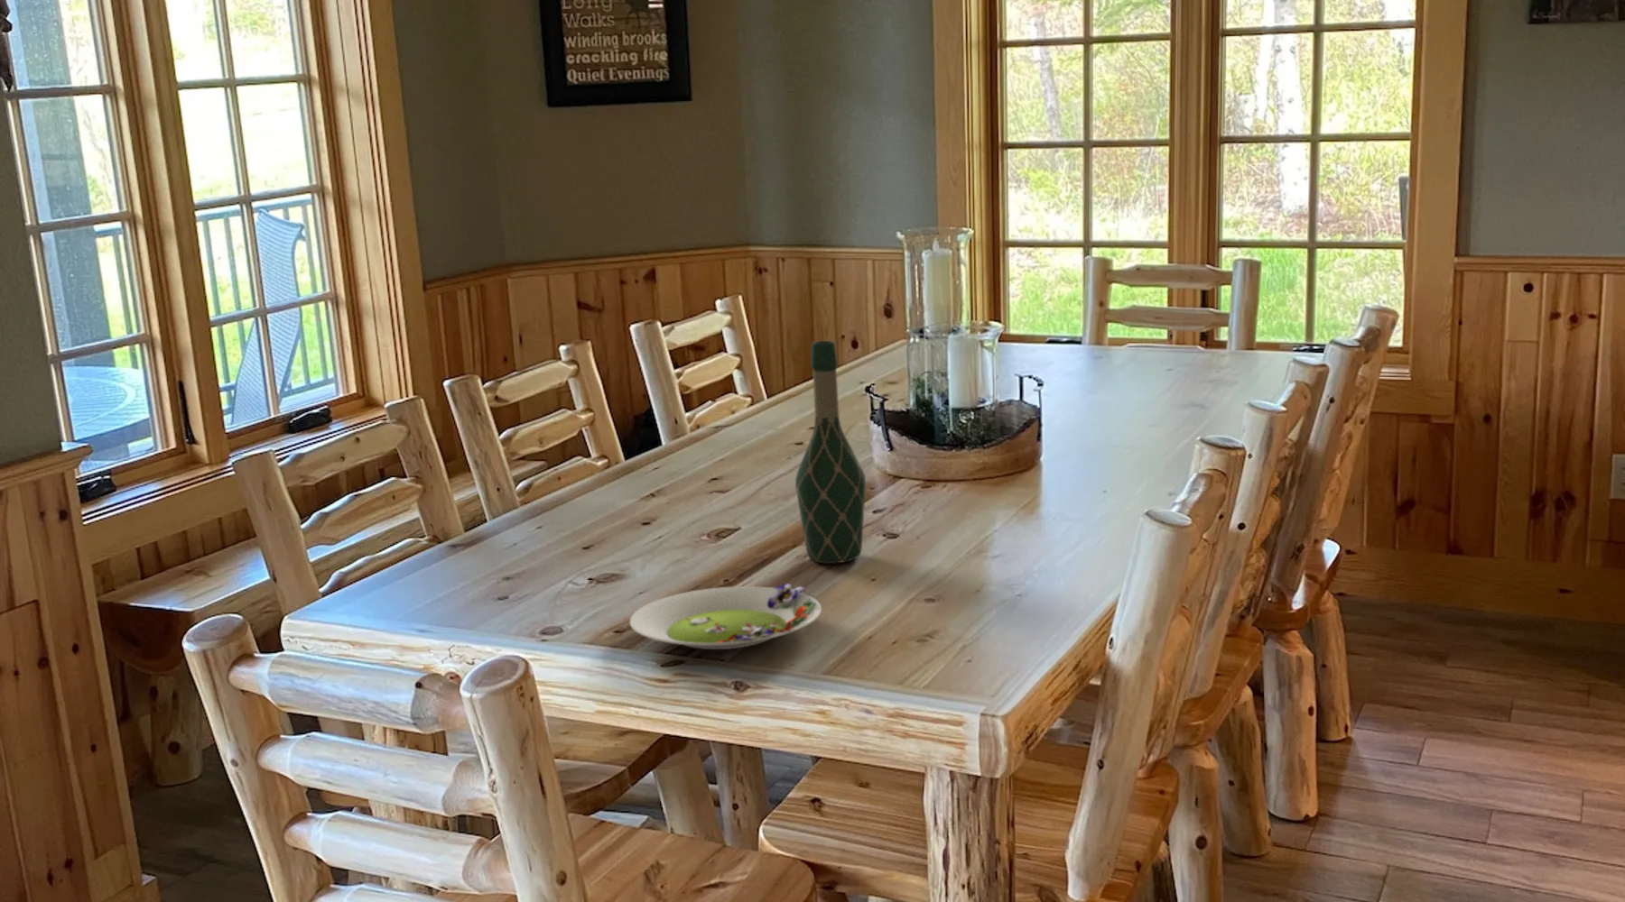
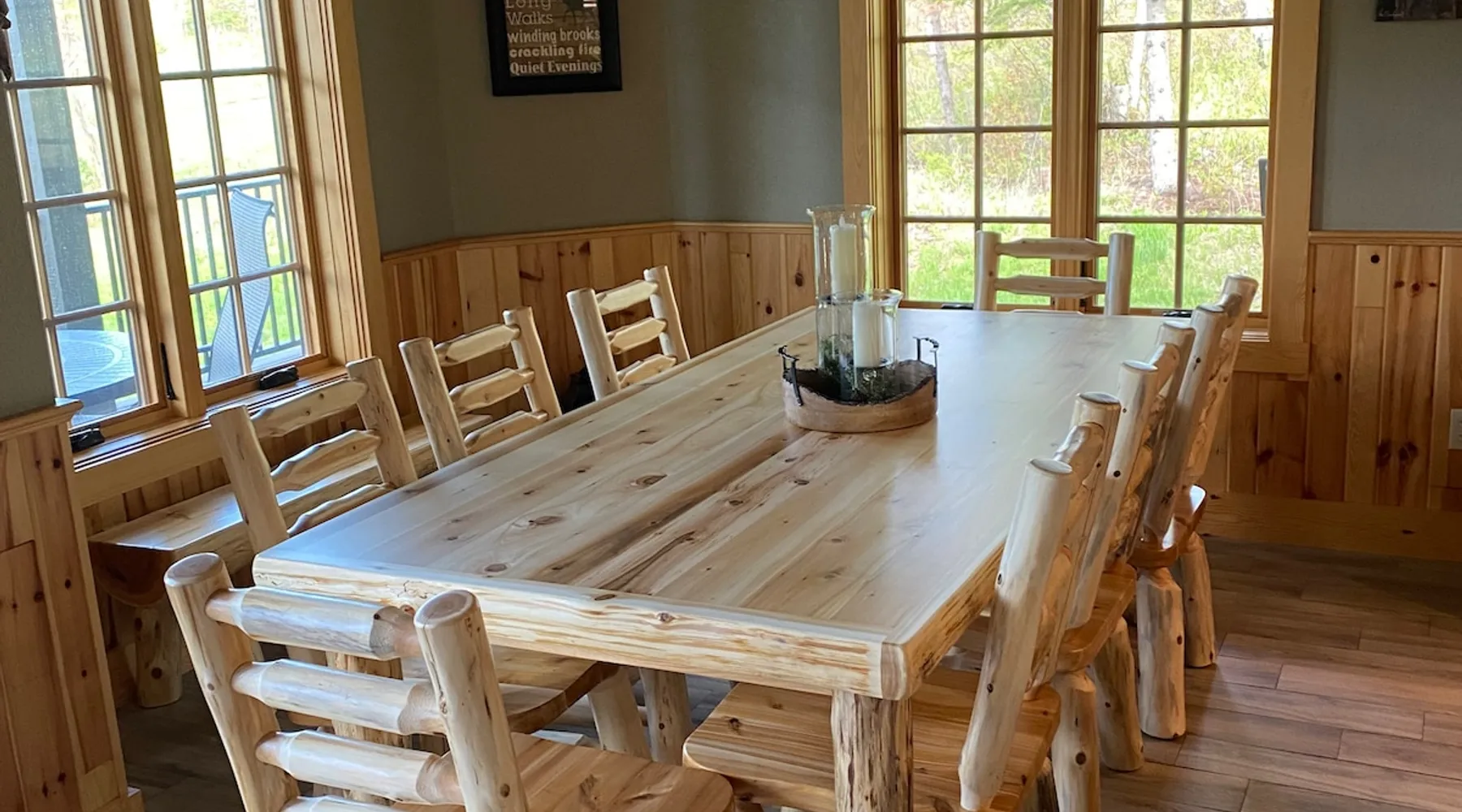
- salad plate [629,583,823,650]
- wine bottle [795,340,867,564]
